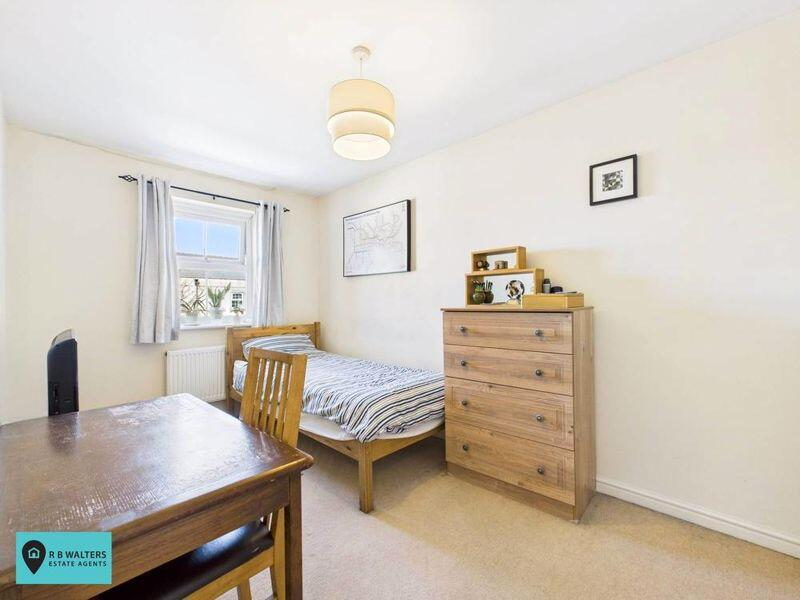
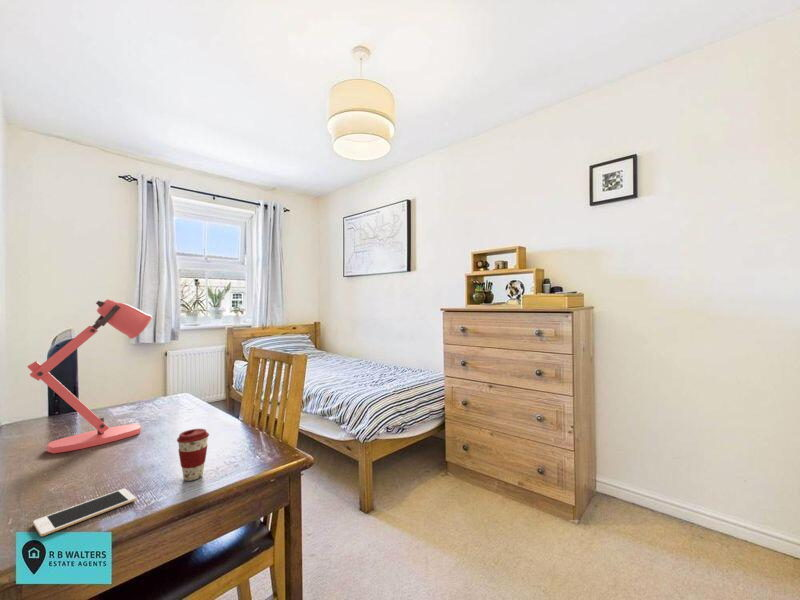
+ cell phone [32,488,137,537]
+ coffee cup [176,428,210,482]
+ desk lamp [26,298,153,454]
